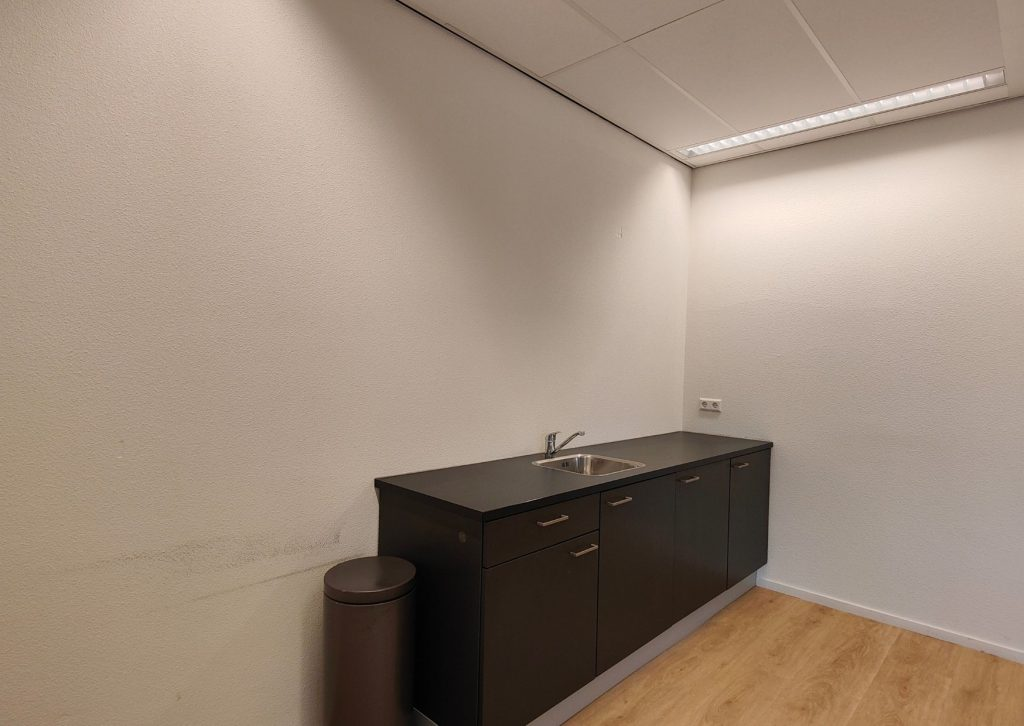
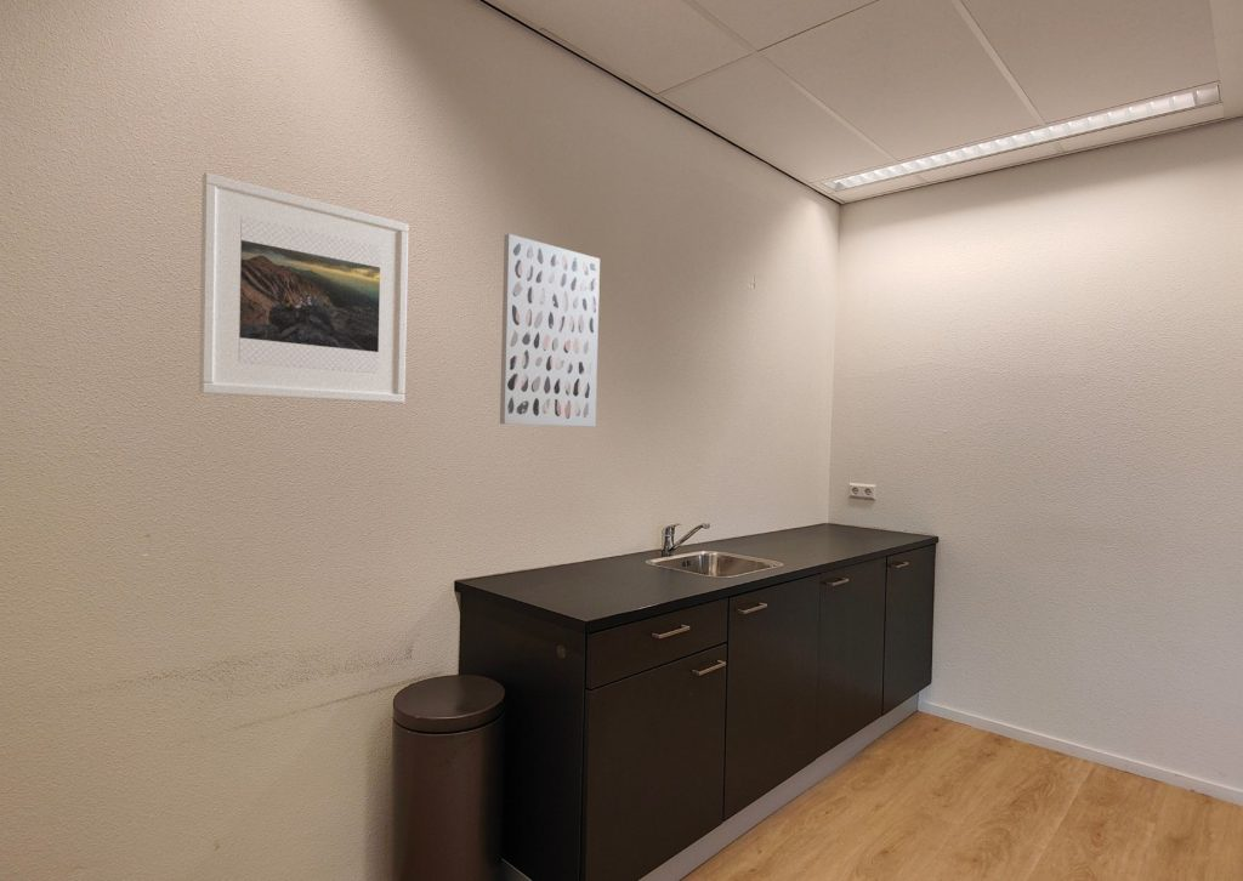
+ wall art [499,233,601,427]
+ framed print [198,171,409,404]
